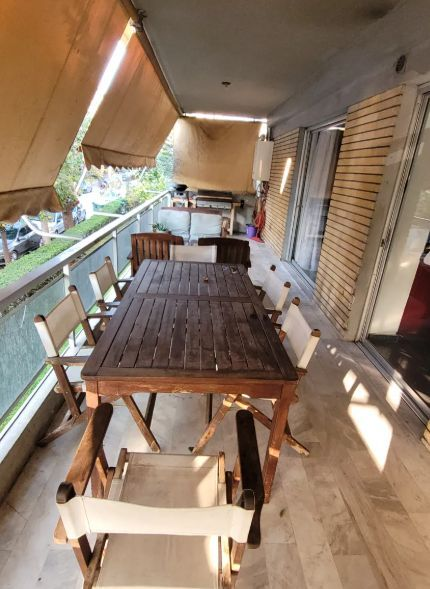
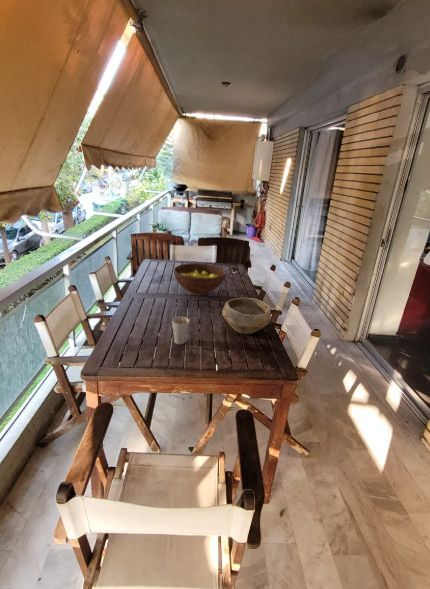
+ bowl [221,297,272,335]
+ cup [171,316,191,345]
+ fruit bowl [173,262,227,297]
